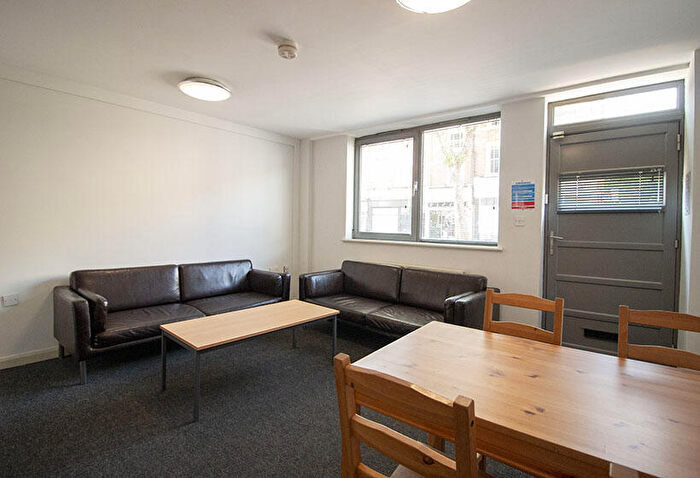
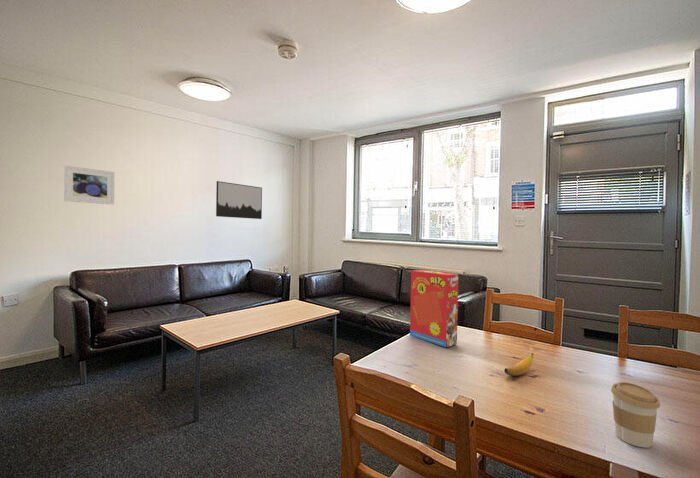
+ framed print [63,165,116,206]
+ cereal box [409,269,459,348]
+ wall art [215,180,263,220]
+ coffee cup [610,381,661,449]
+ banana [503,352,534,377]
